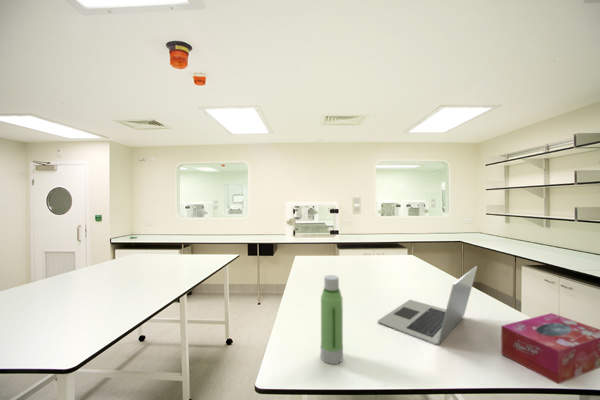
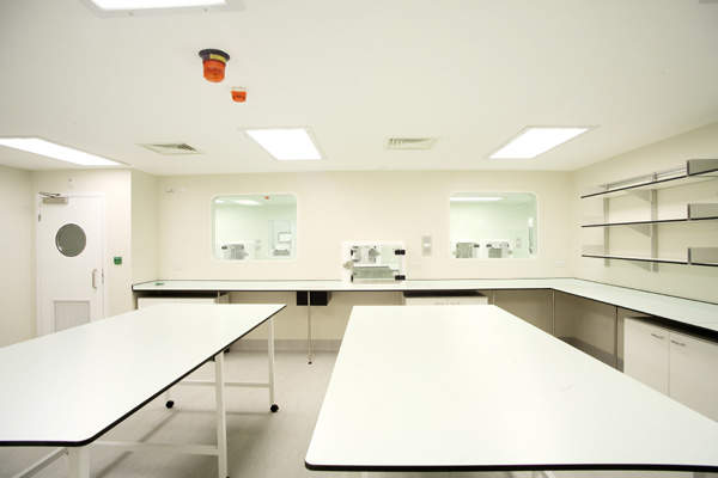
- tissue box [500,312,600,385]
- water bottle [320,274,344,365]
- laptop [377,265,478,346]
